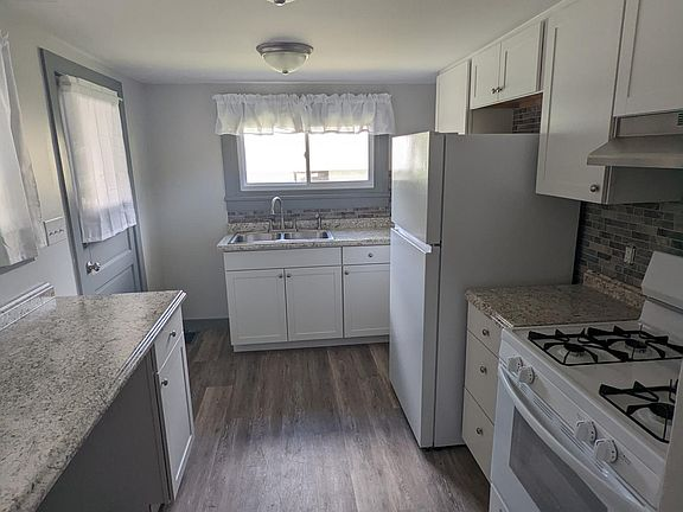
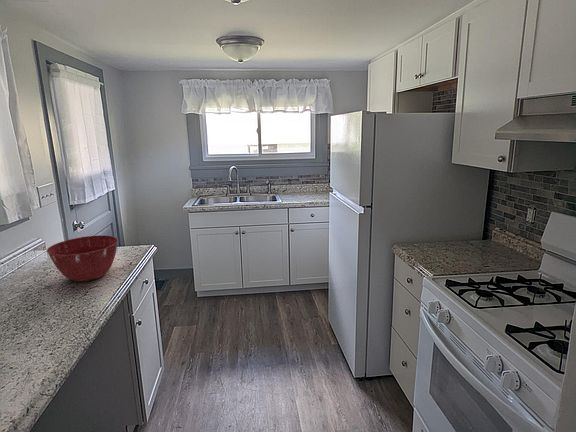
+ mixing bowl [46,234,119,282]
